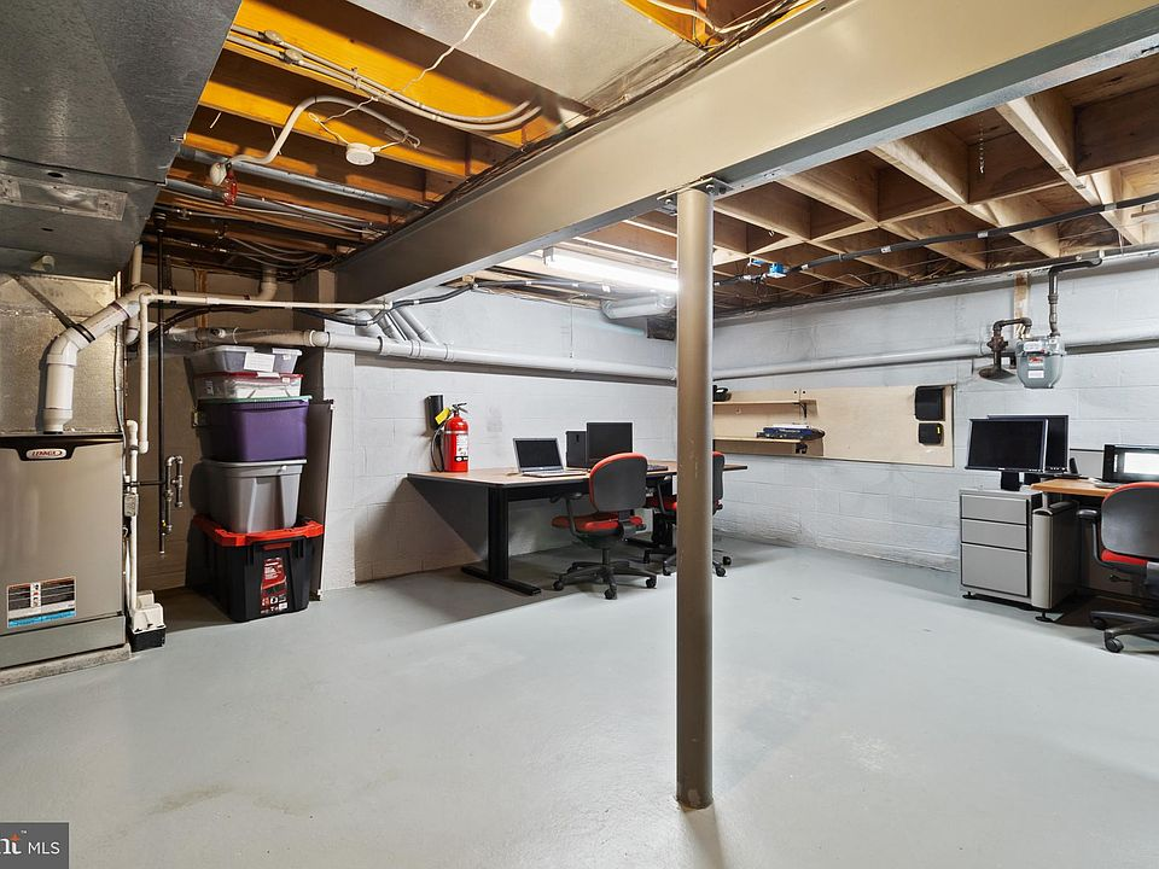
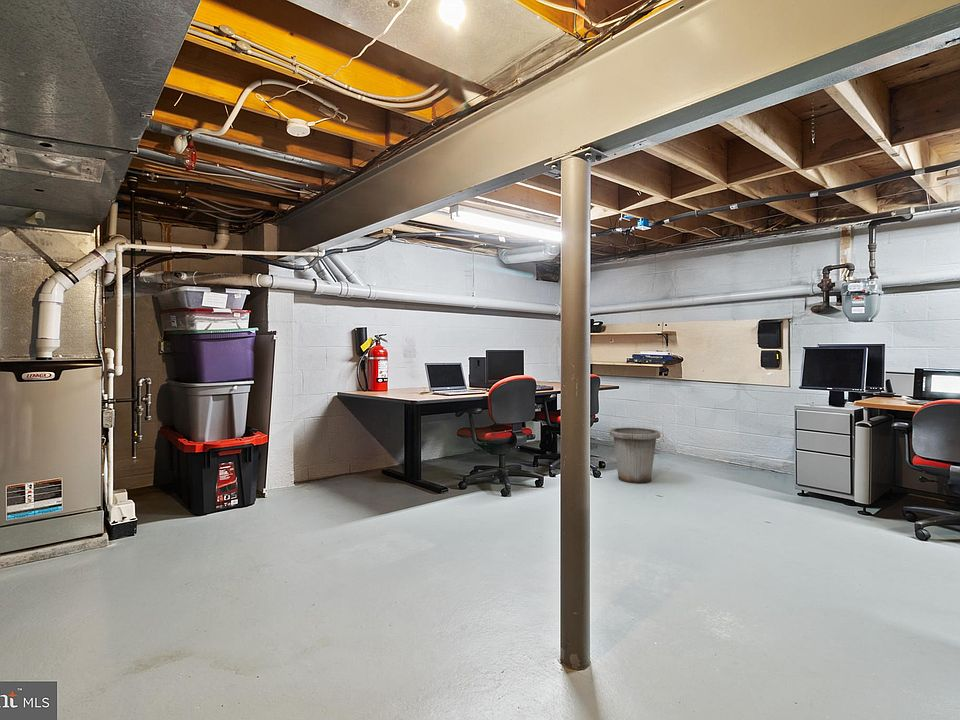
+ trash can [609,427,661,484]
